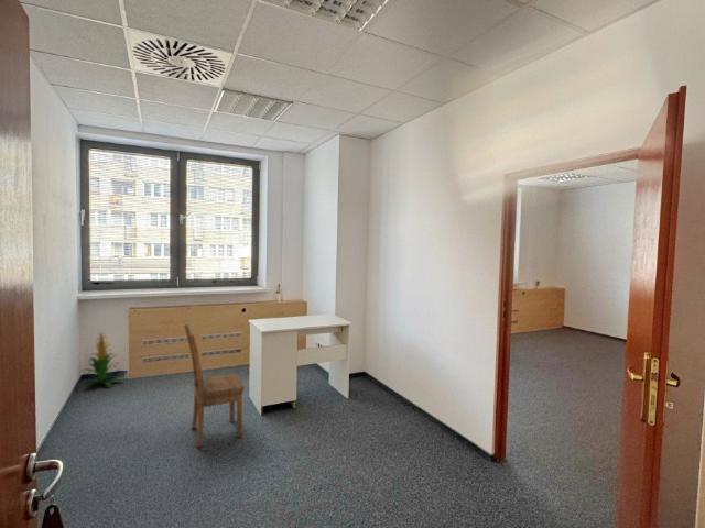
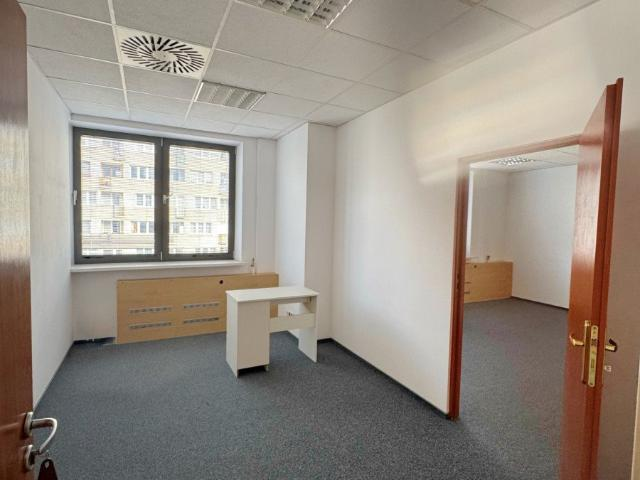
- dining chair [183,323,246,449]
- indoor plant [78,328,124,389]
